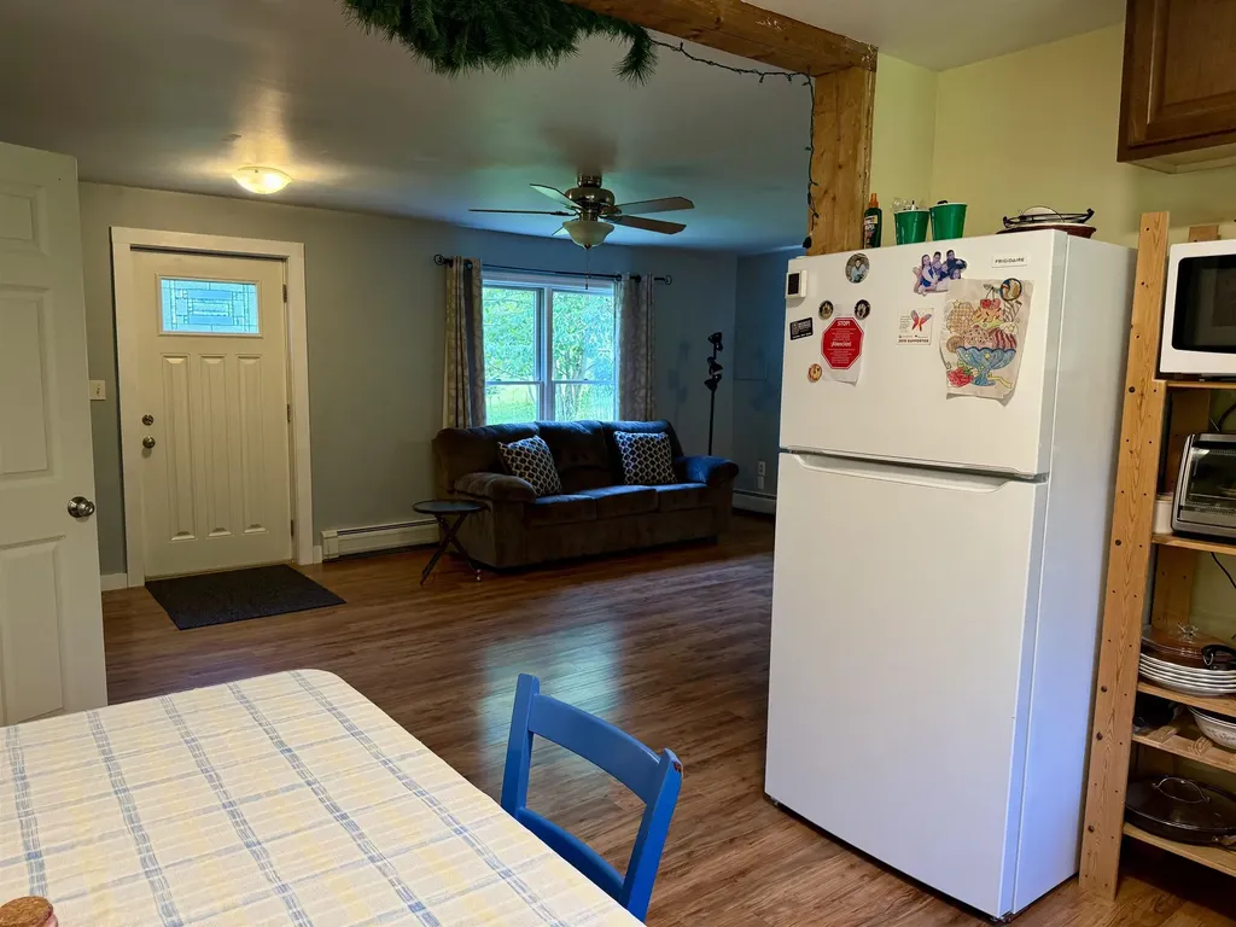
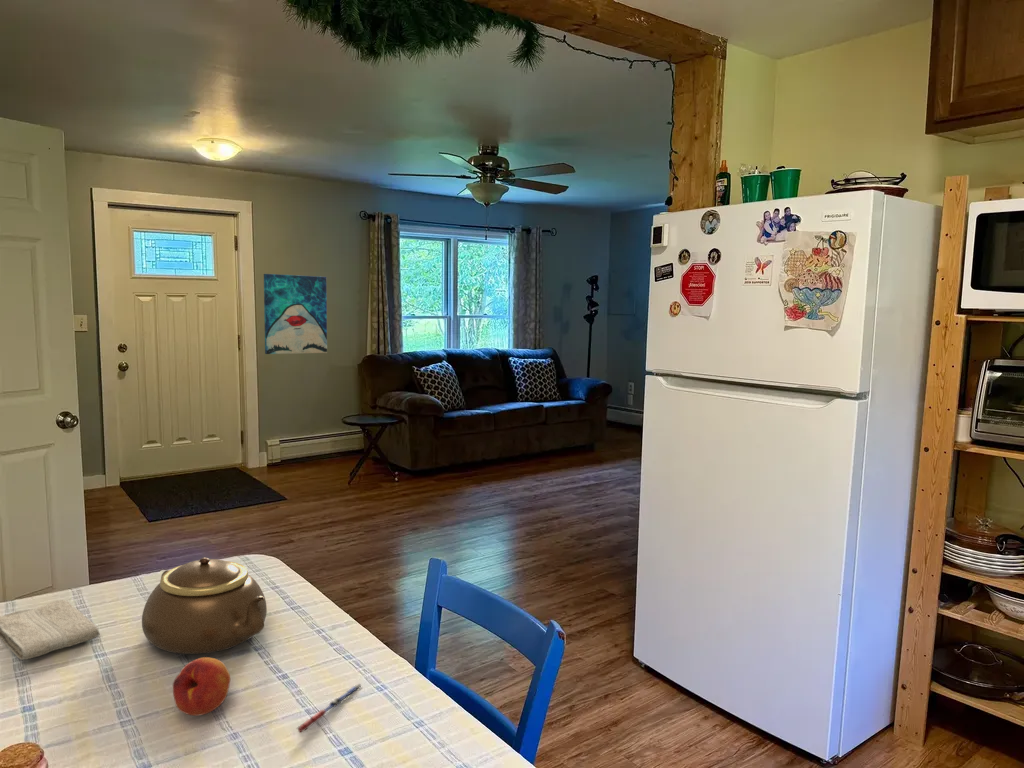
+ fruit [172,656,231,717]
+ wall art [263,273,328,355]
+ pen [296,683,362,733]
+ teapot [141,557,268,655]
+ washcloth [0,599,101,661]
